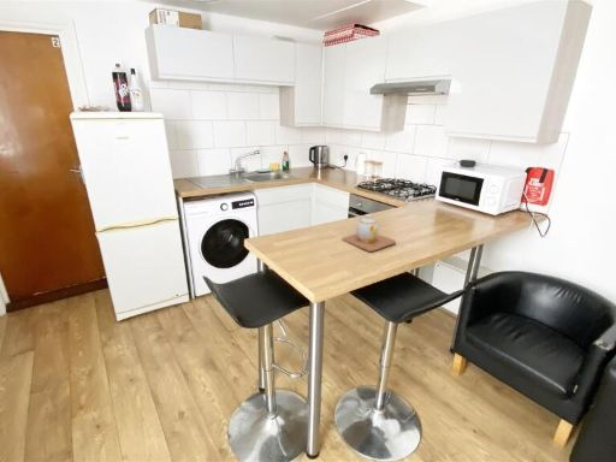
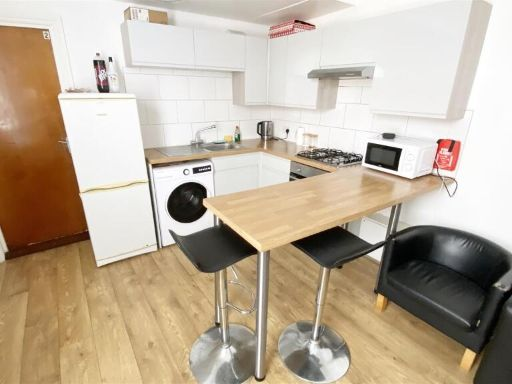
- teapot [340,213,397,253]
